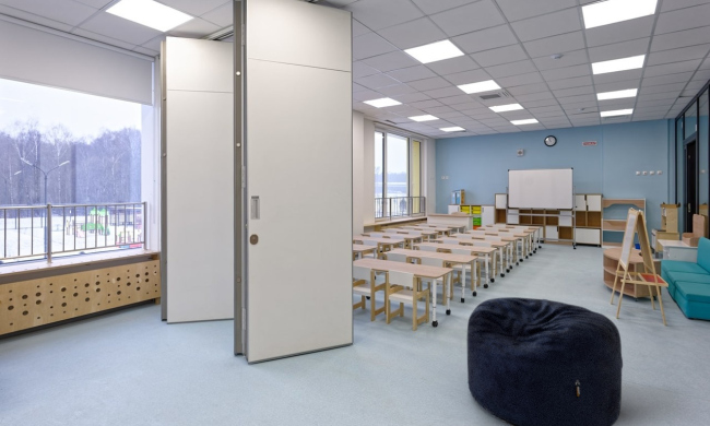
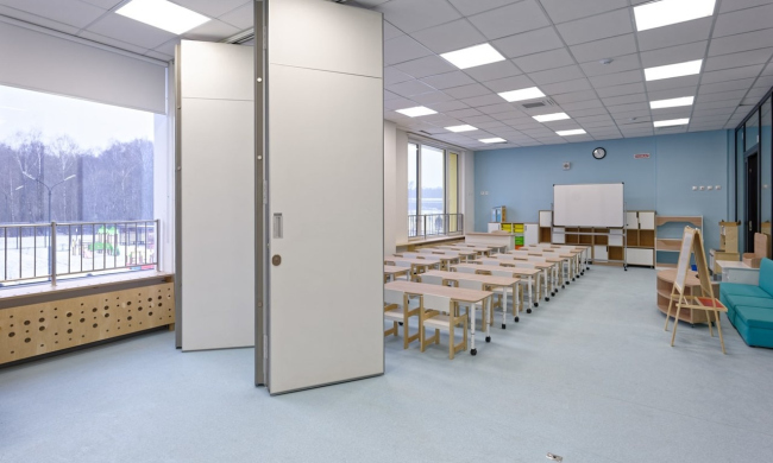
- bean bag chair [466,296,624,426]
